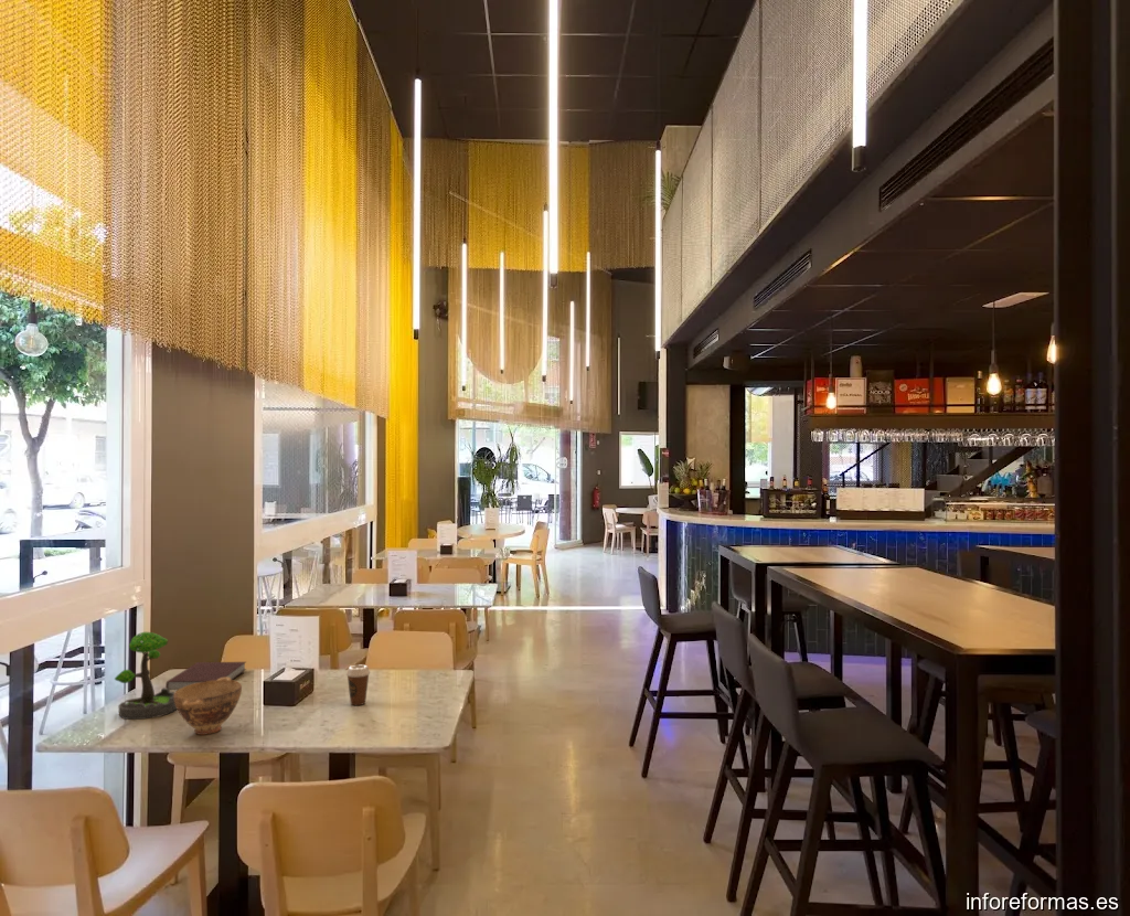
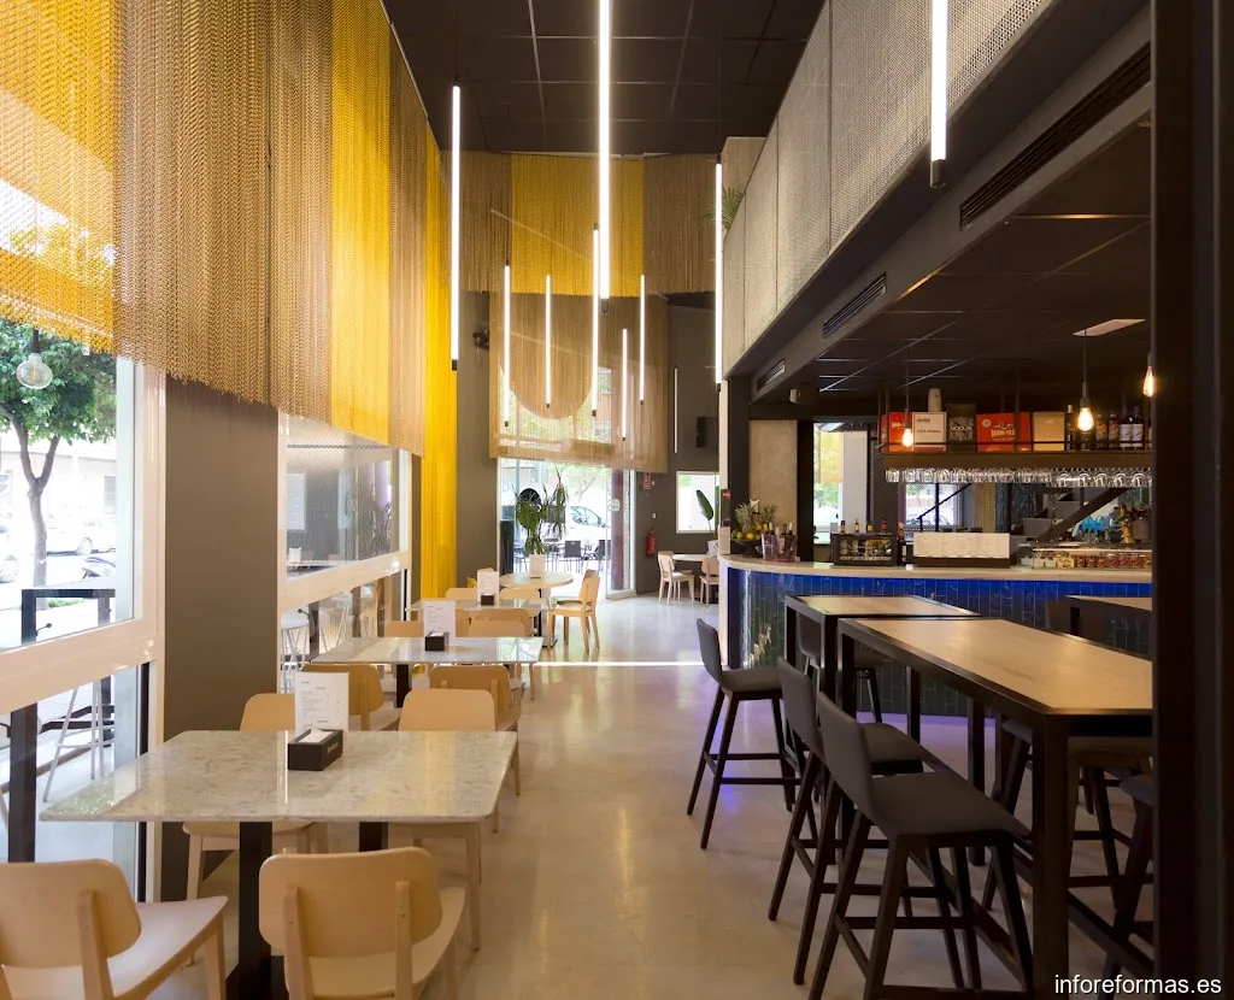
- bowl [173,678,243,736]
- coffee cup [345,663,371,706]
- notebook [164,661,247,690]
- plant [114,631,178,721]
